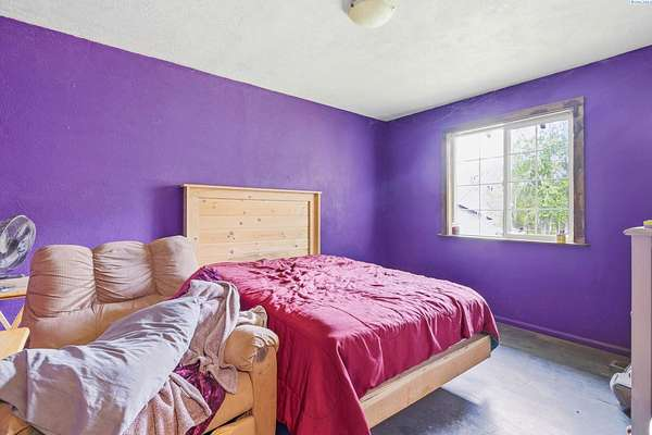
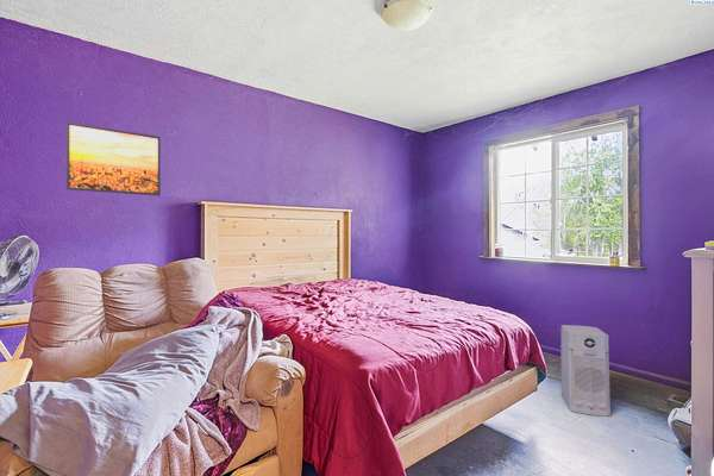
+ air purifier [559,324,612,418]
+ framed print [65,121,162,196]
